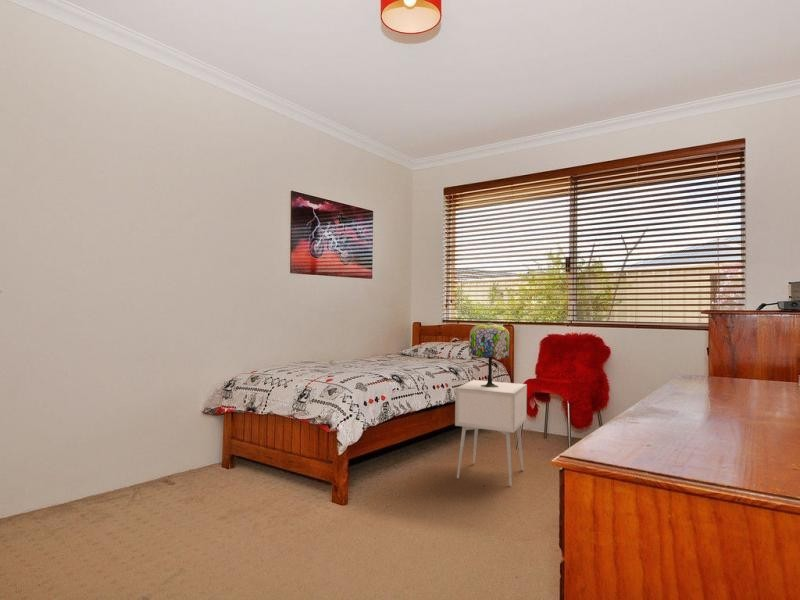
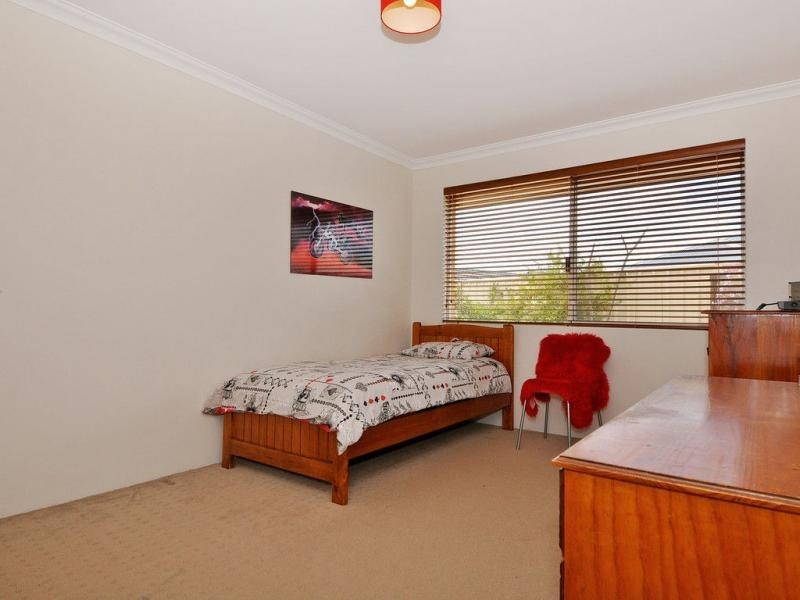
- nightstand [454,379,528,487]
- table lamp [468,321,510,388]
